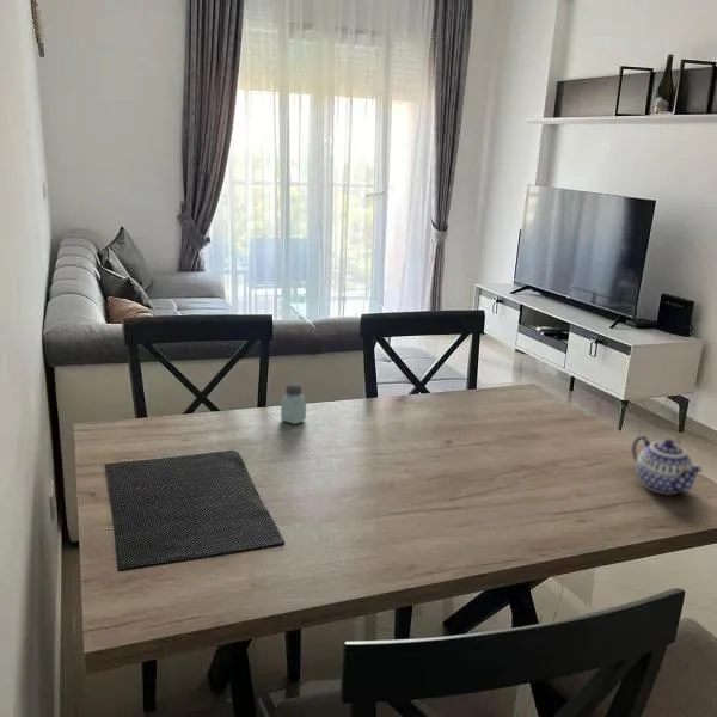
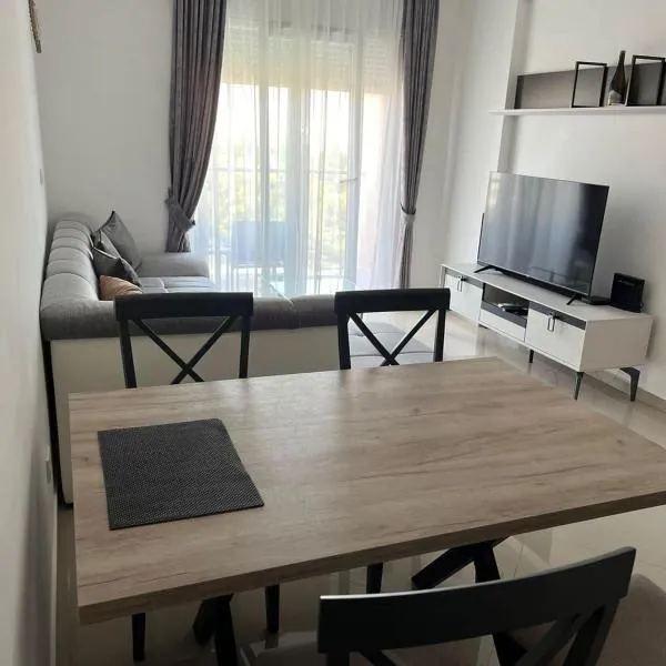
- saltshaker [280,382,307,425]
- teapot [631,434,704,495]
